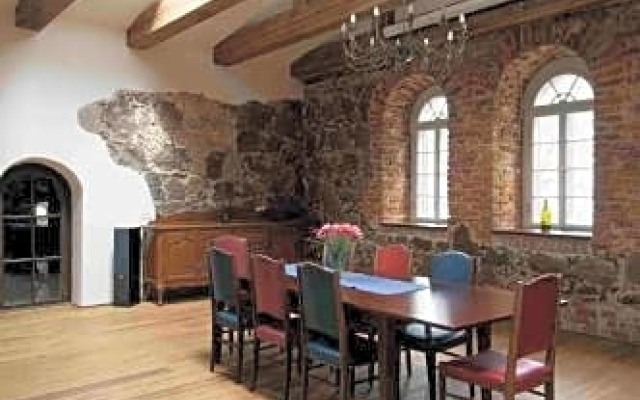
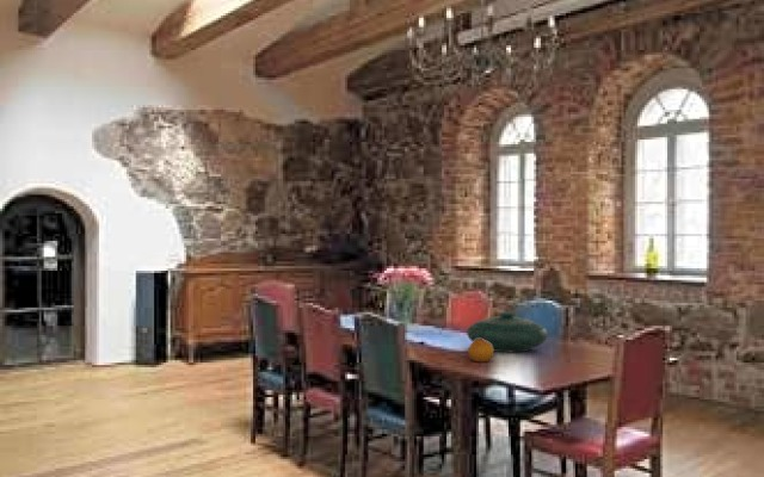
+ fruit [467,339,494,363]
+ decorative bowl [466,311,549,353]
